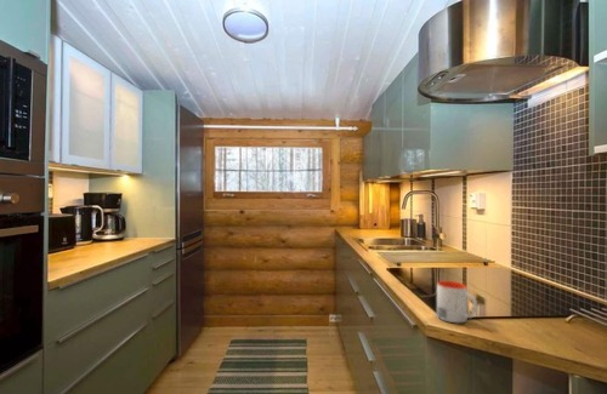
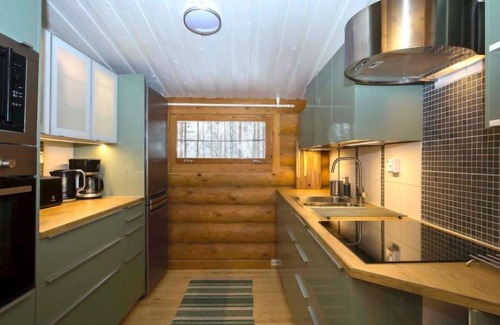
- mug [436,280,478,324]
